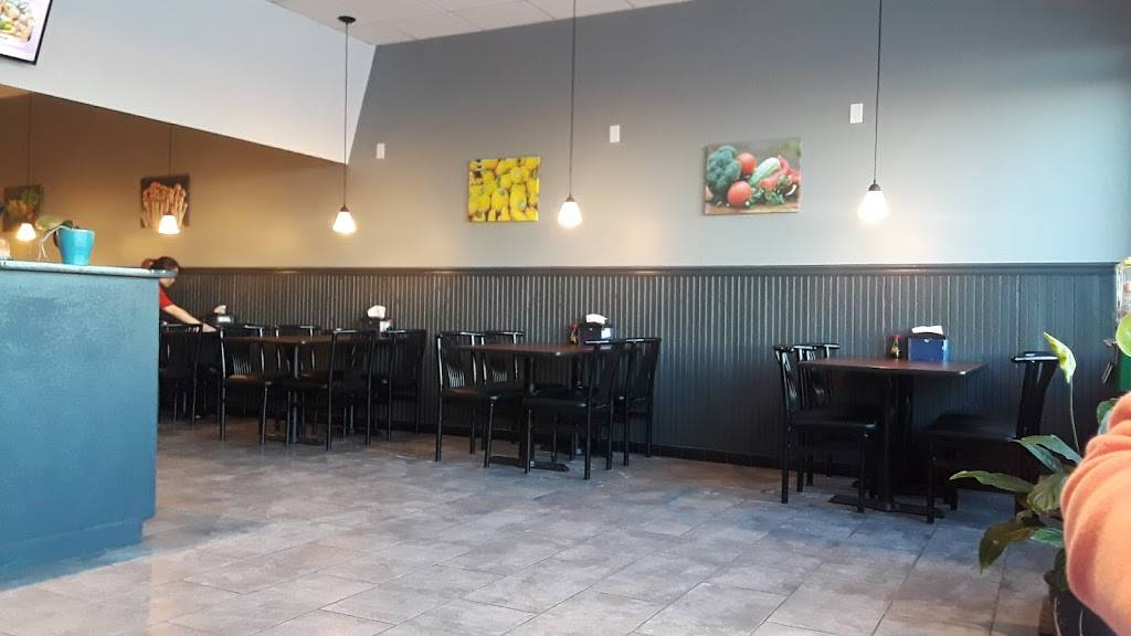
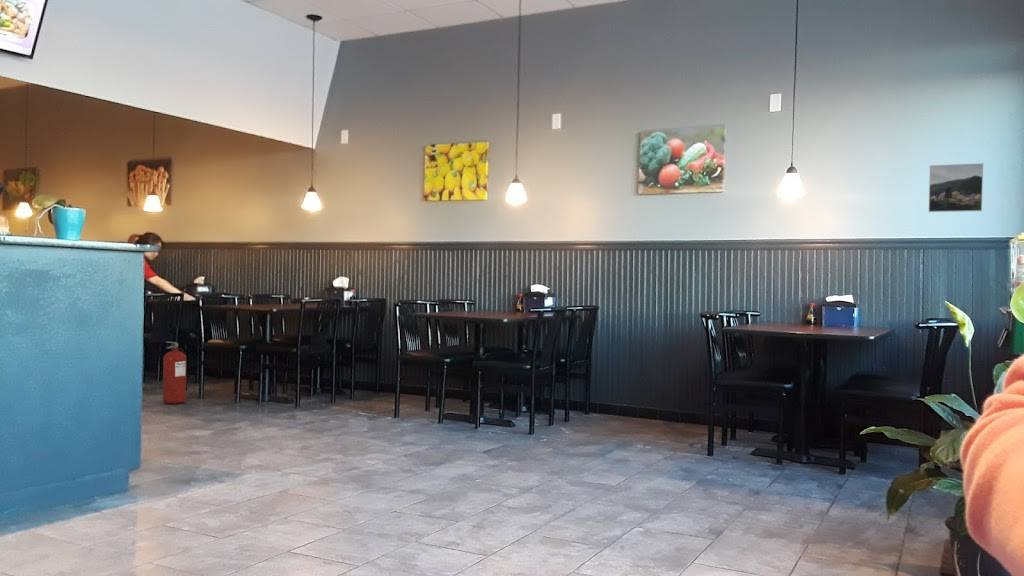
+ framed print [928,162,984,213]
+ fire extinguisher [162,341,188,405]
